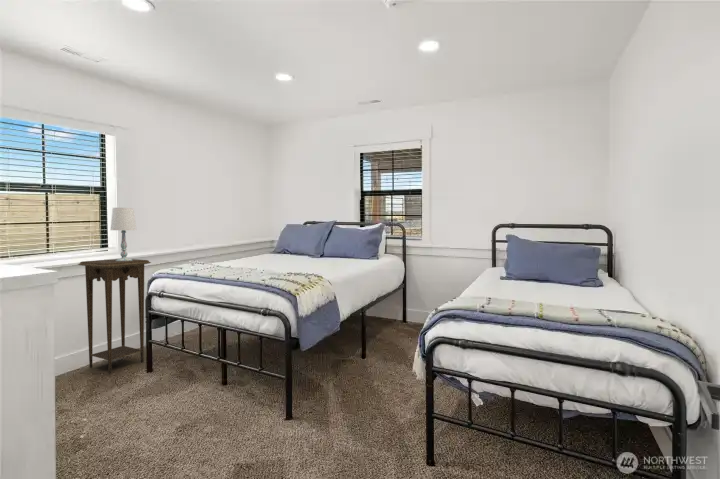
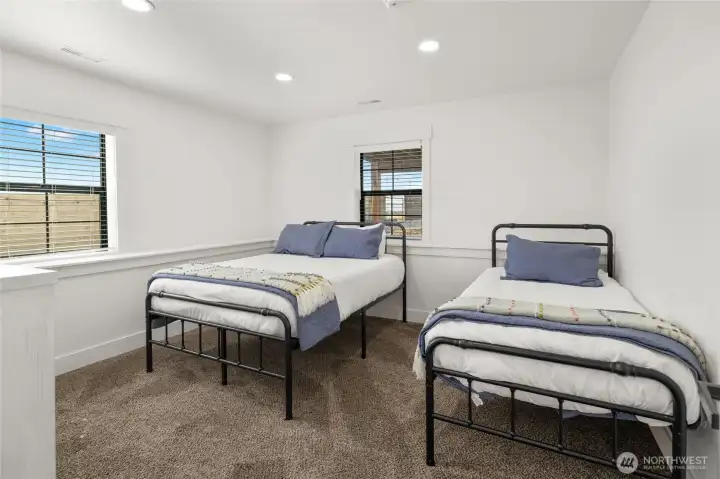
- table lamp [109,207,137,261]
- pedestal table [77,258,152,375]
